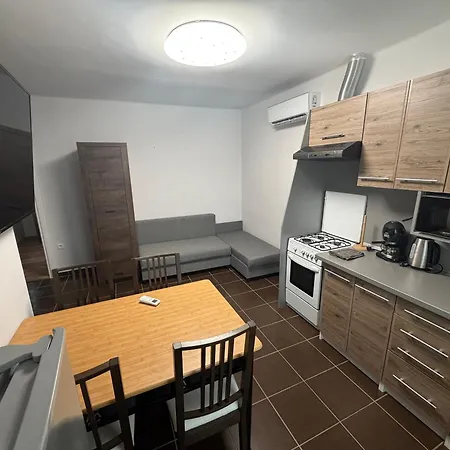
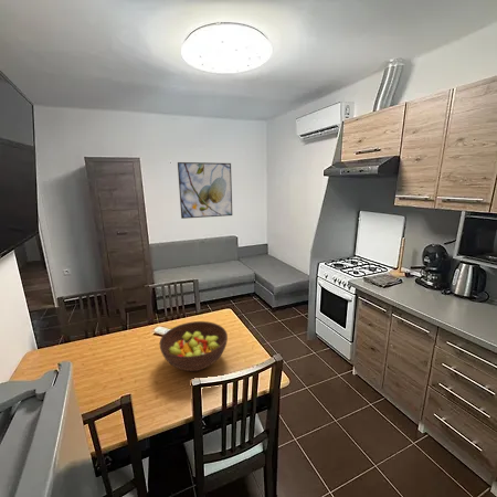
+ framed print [177,161,233,220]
+ fruit bowl [159,320,229,372]
